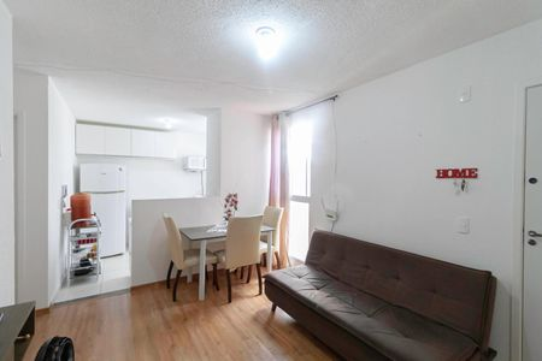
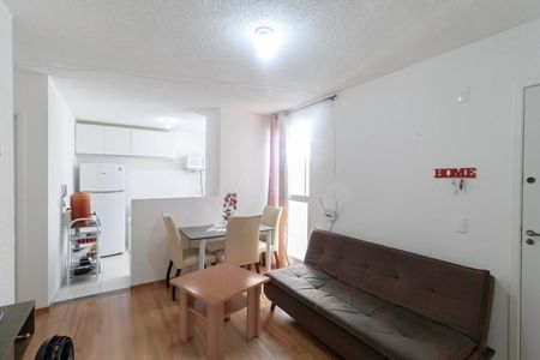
+ coffee table [168,262,271,360]
